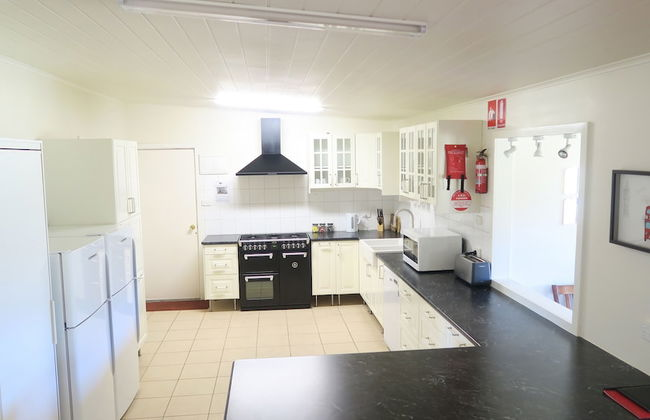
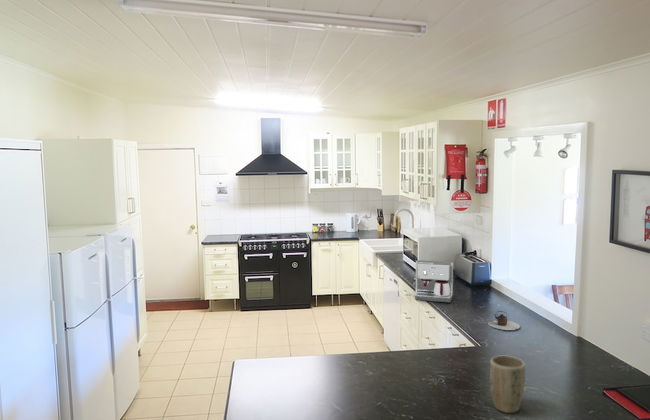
+ plant pot [489,355,526,414]
+ coffee maker [412,259,454,303]
+ teapot [487,310,521,331]
